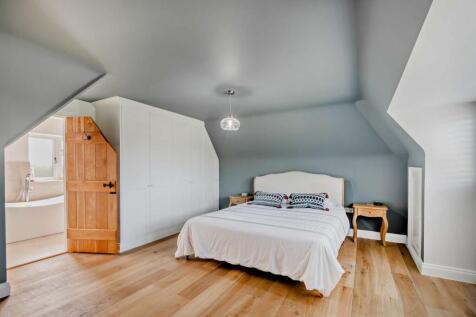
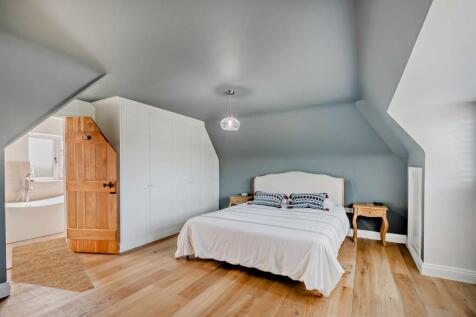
+ rug [10,236,96,294]
